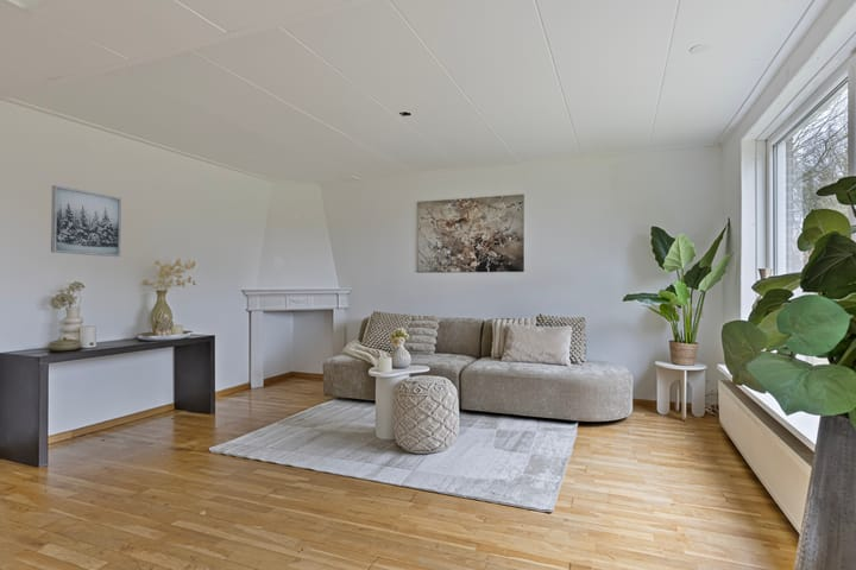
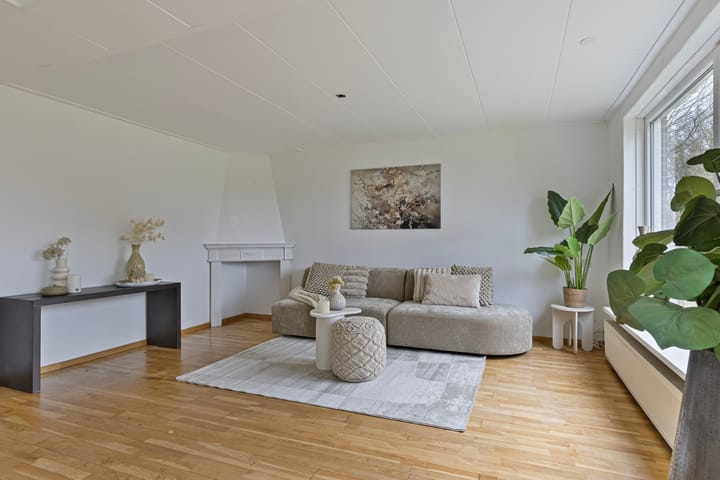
- wall art [50,184,122,258]
